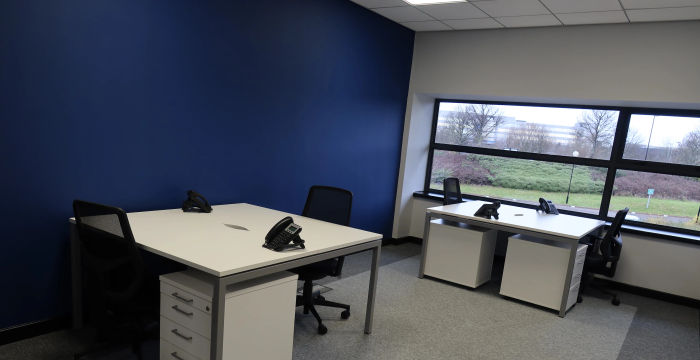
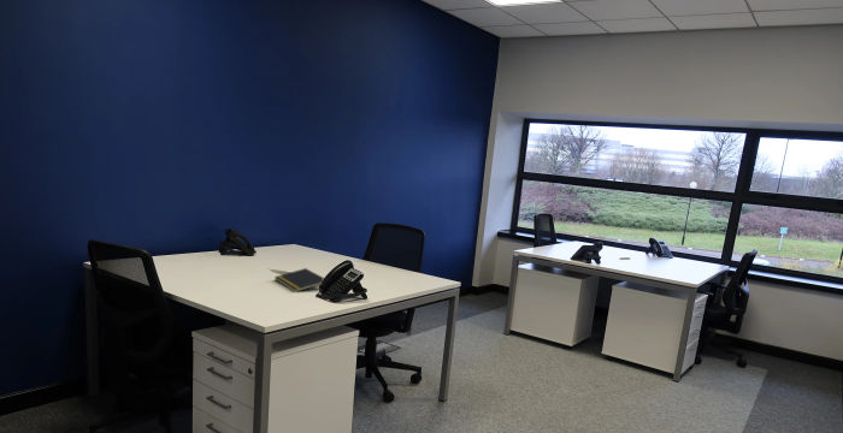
+ notepad [273,267,325,293]
